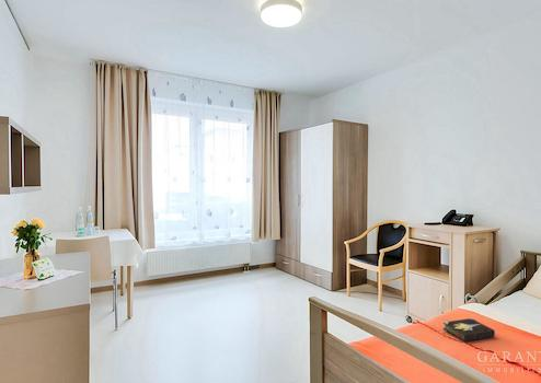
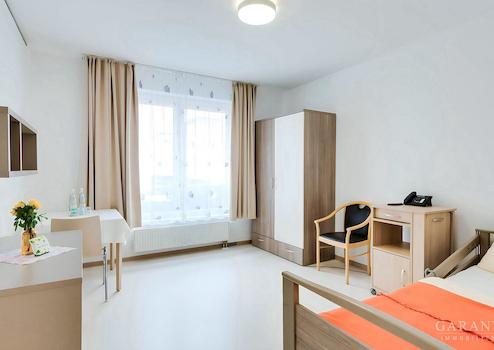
- hardback book [442,317,496,343]
